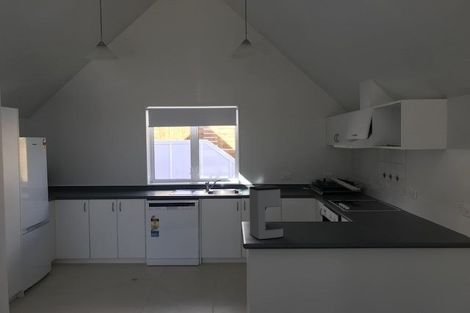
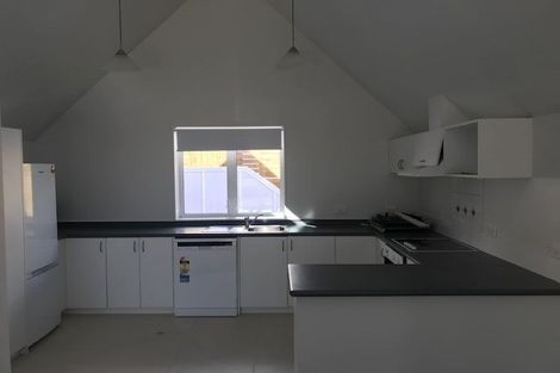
- coffee maker [248,184,284,241]
